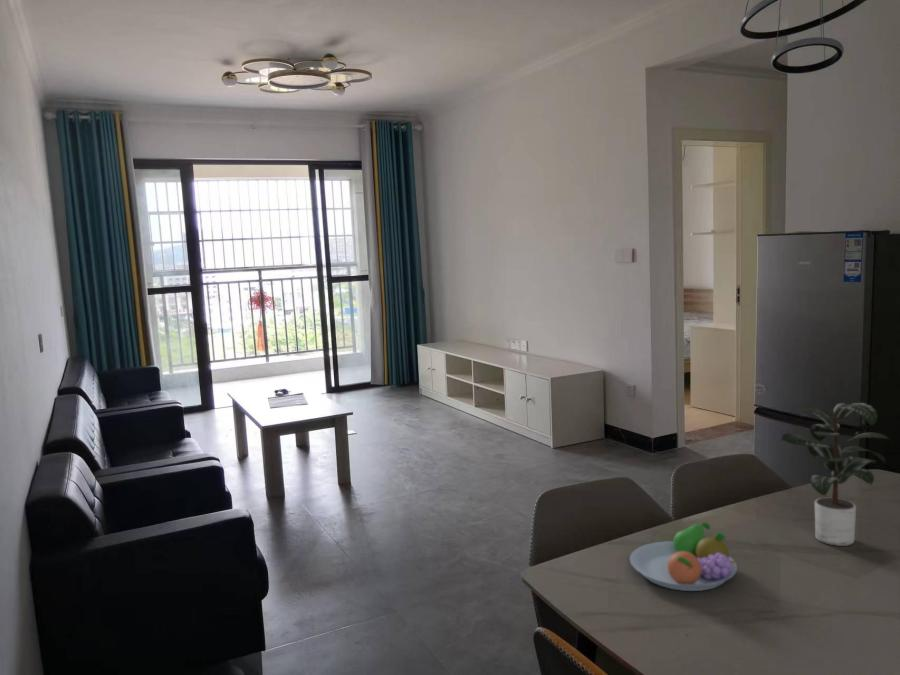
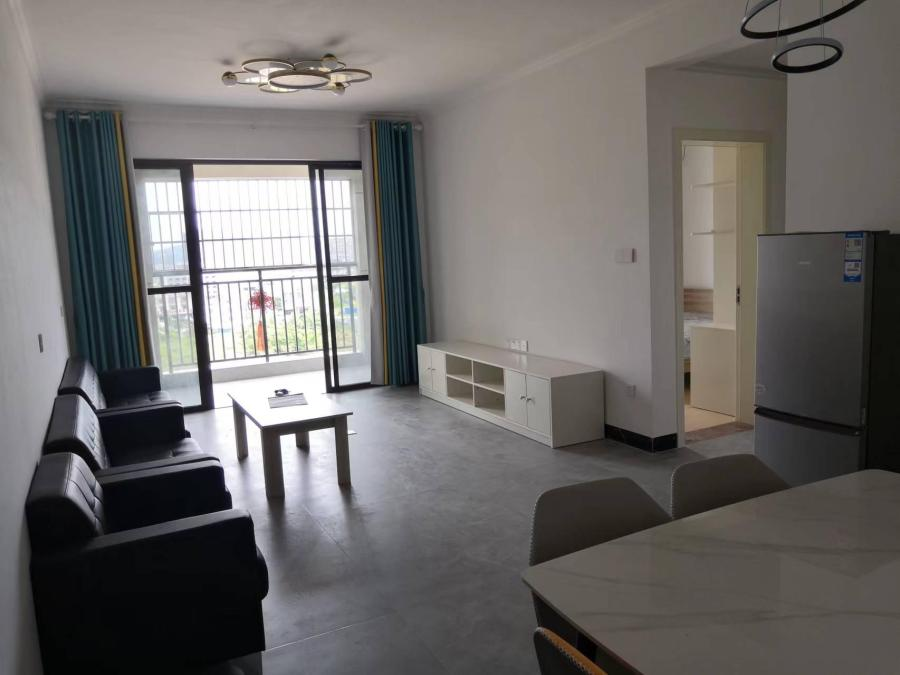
- fruit bowl [629,522,738,592]
- potted plant [780,402,890,547]
